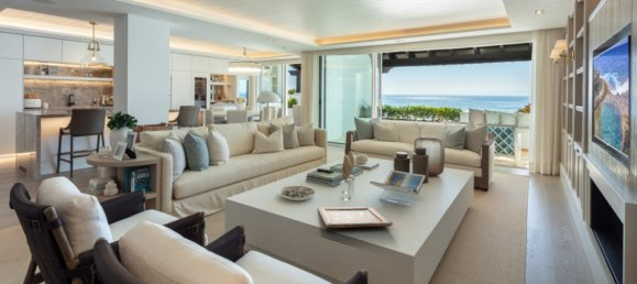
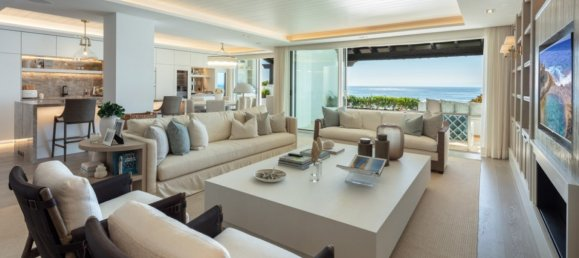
- painted panel [317,206,394,229]
